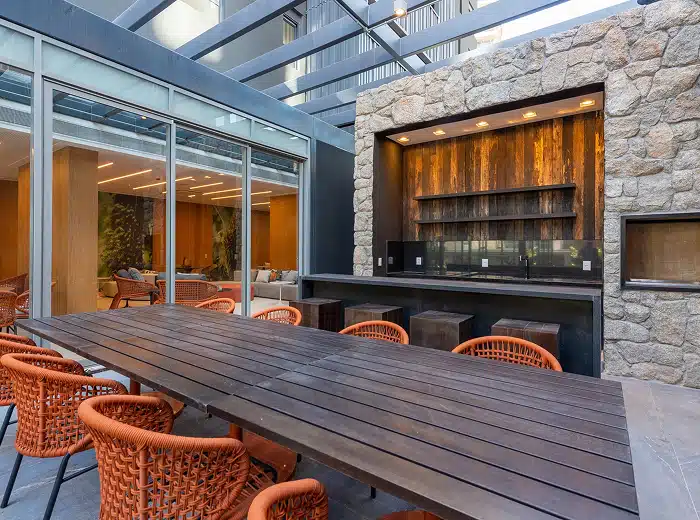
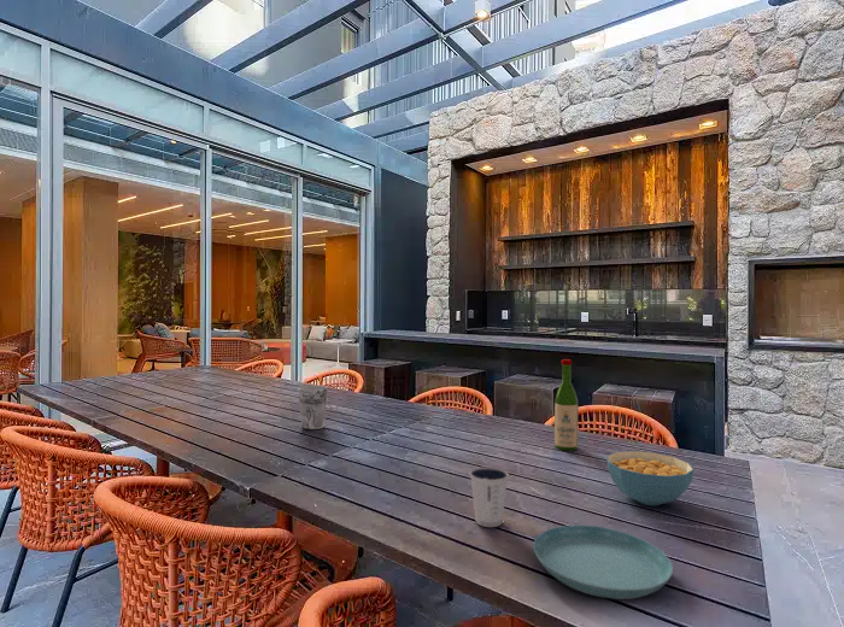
+ saucer [532,523,674,600]
+ cup [297,385,329,430]
+ wine bottle [553,358,579,452]
+ cereal bowl [605,450,694,506]
+ dixie cup [469,465,510,528]
